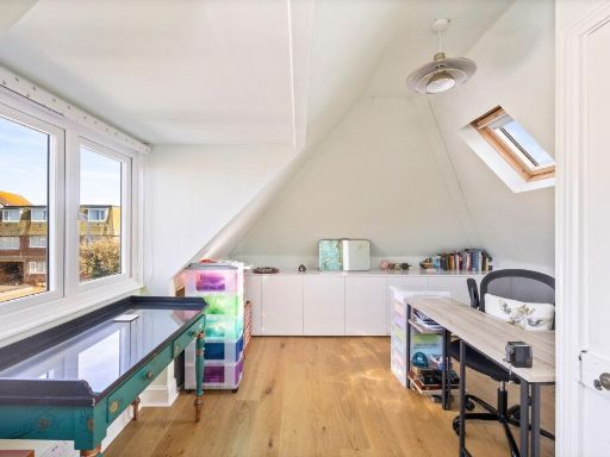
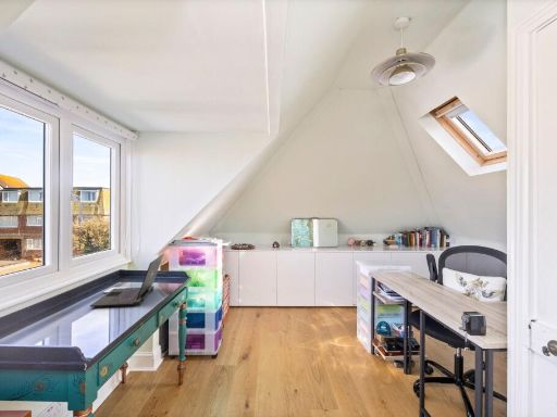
+ laptop [89,253,165,308]
